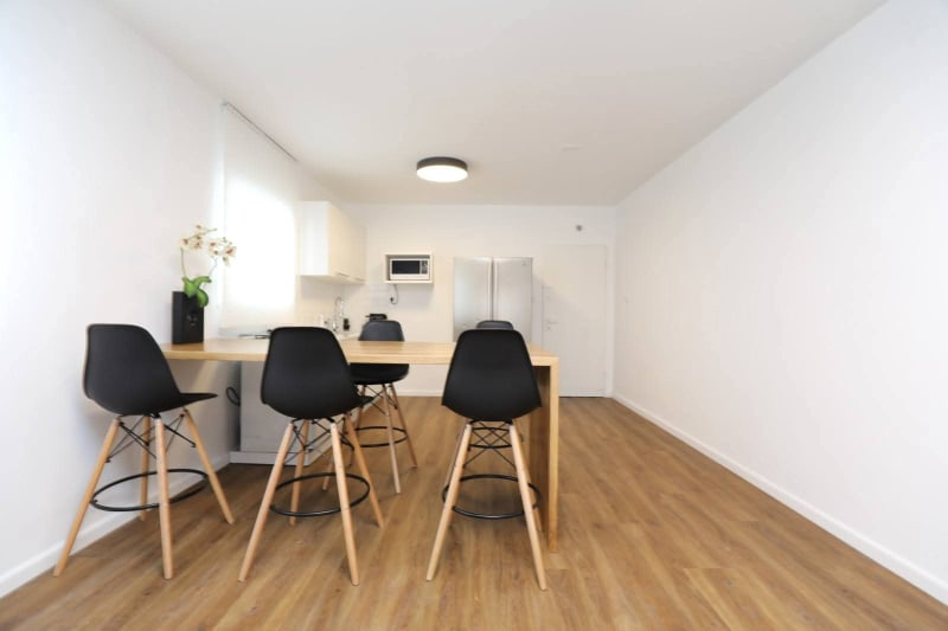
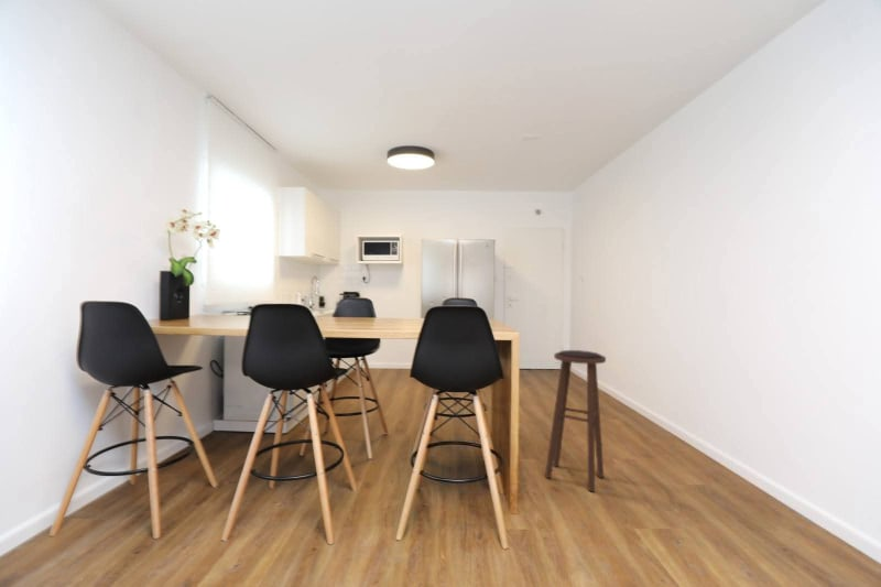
+ stool [544,349,607,492]
